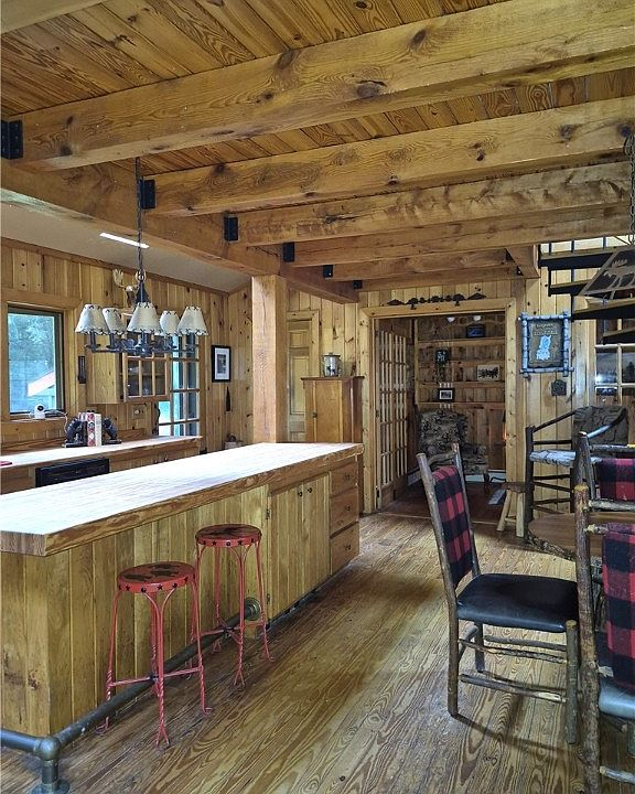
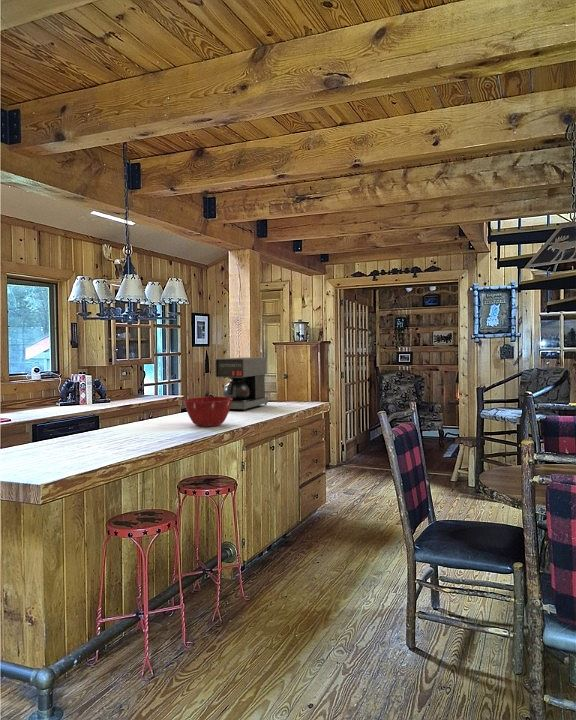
+ coffee maker [214,356,269,412]
+ mixing bowl [182,396,232,428]
